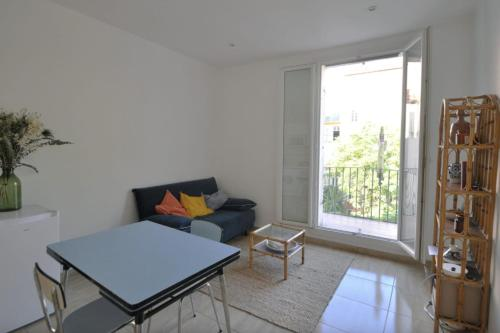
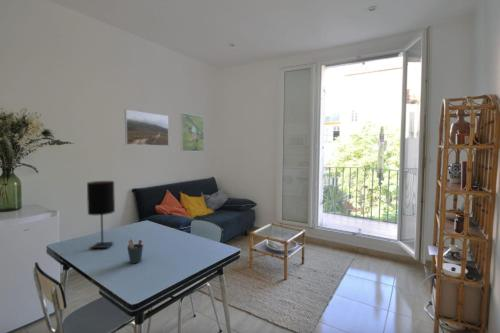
+ pen holder [126,238,144,264]
+ table lamp [86,180,116,250]
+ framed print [180,112,205,153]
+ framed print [124,109,170,147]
